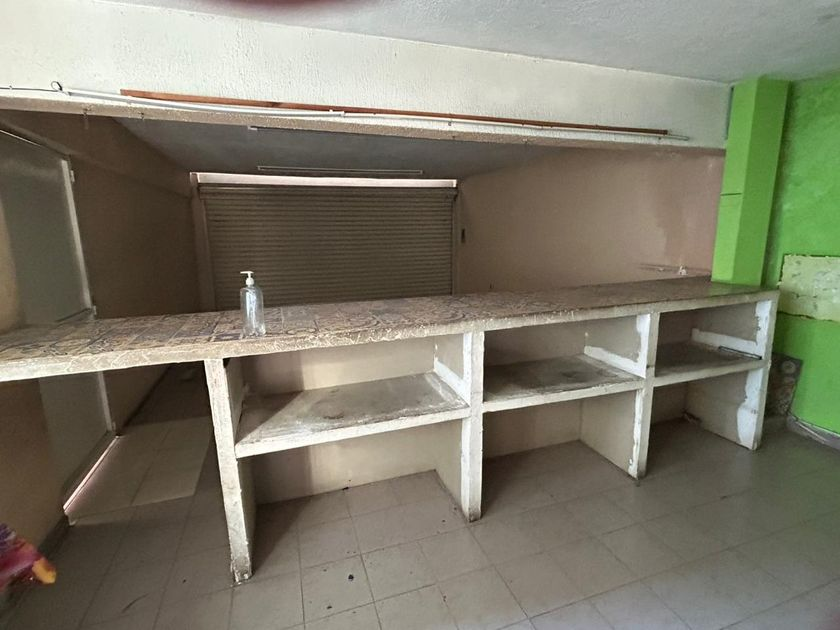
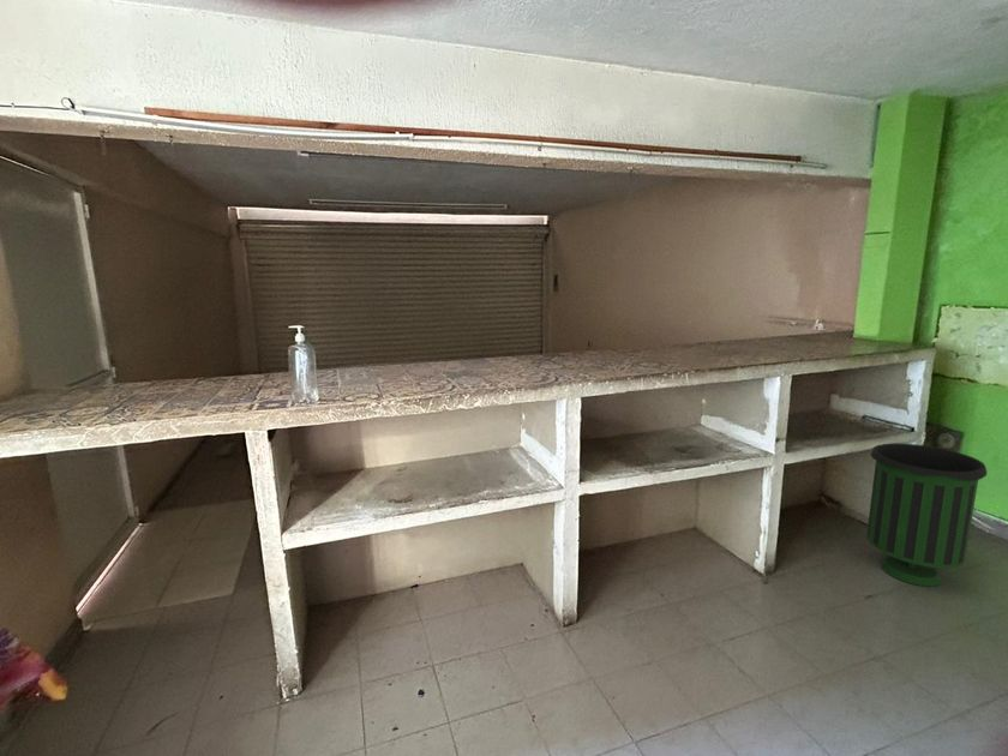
+ trash can [865,443,989,587]
